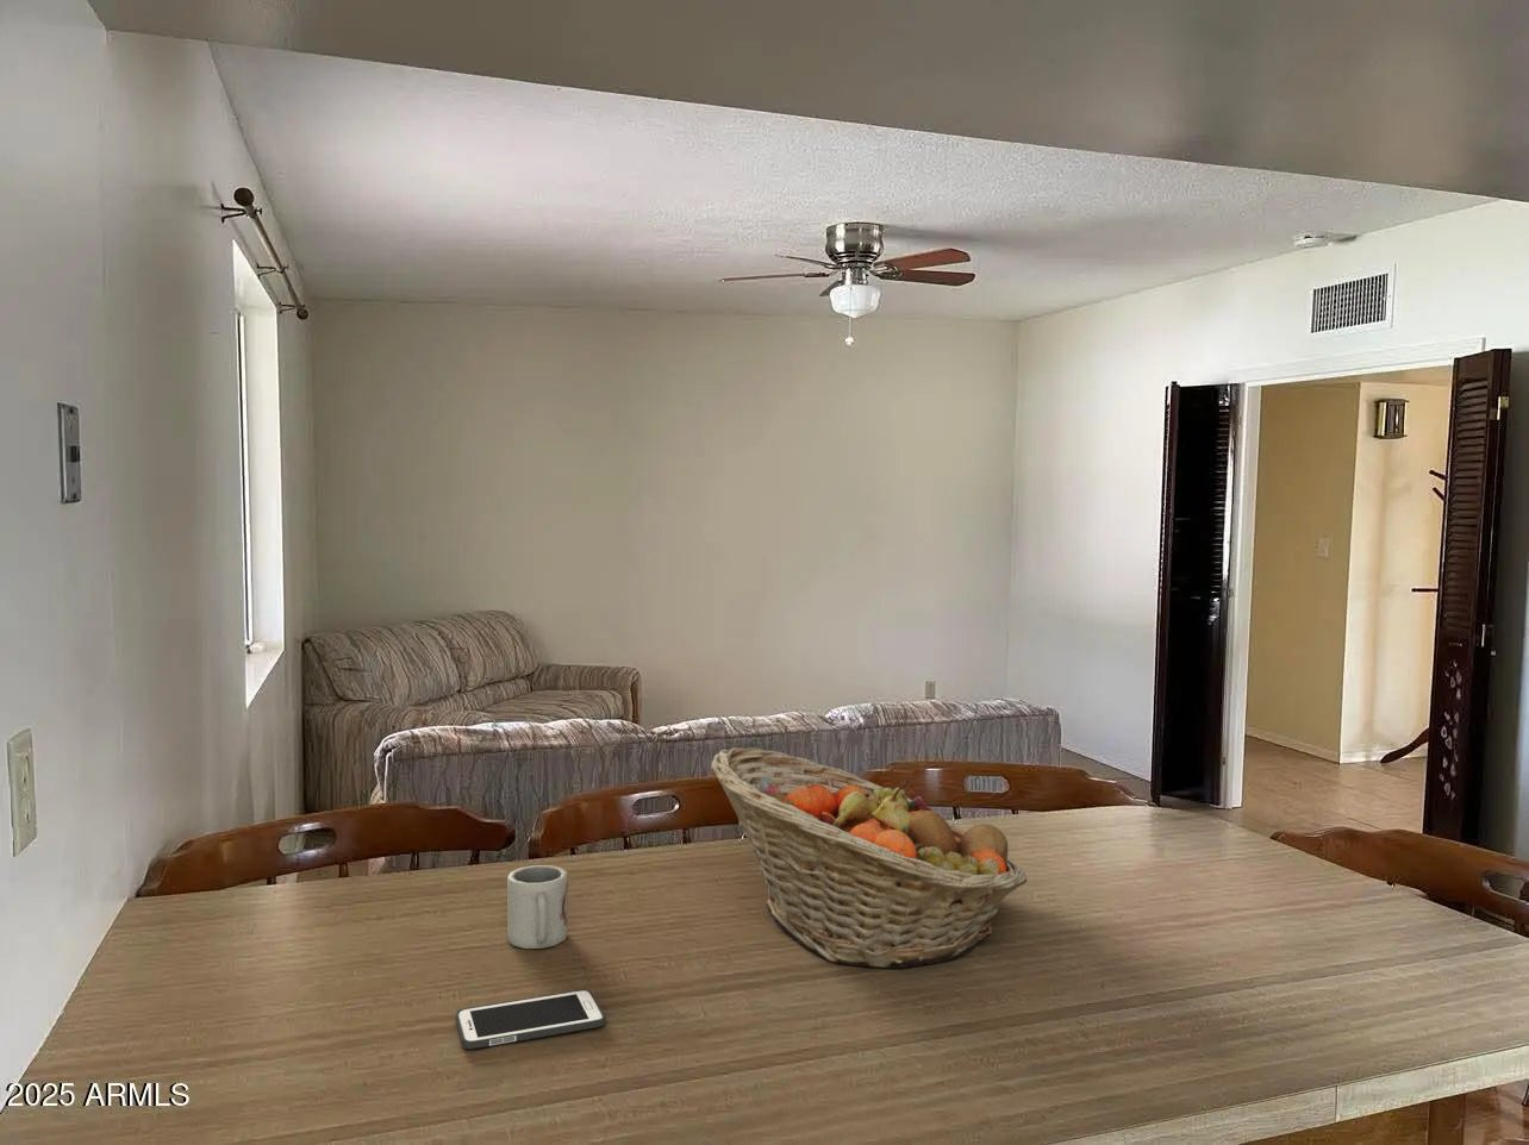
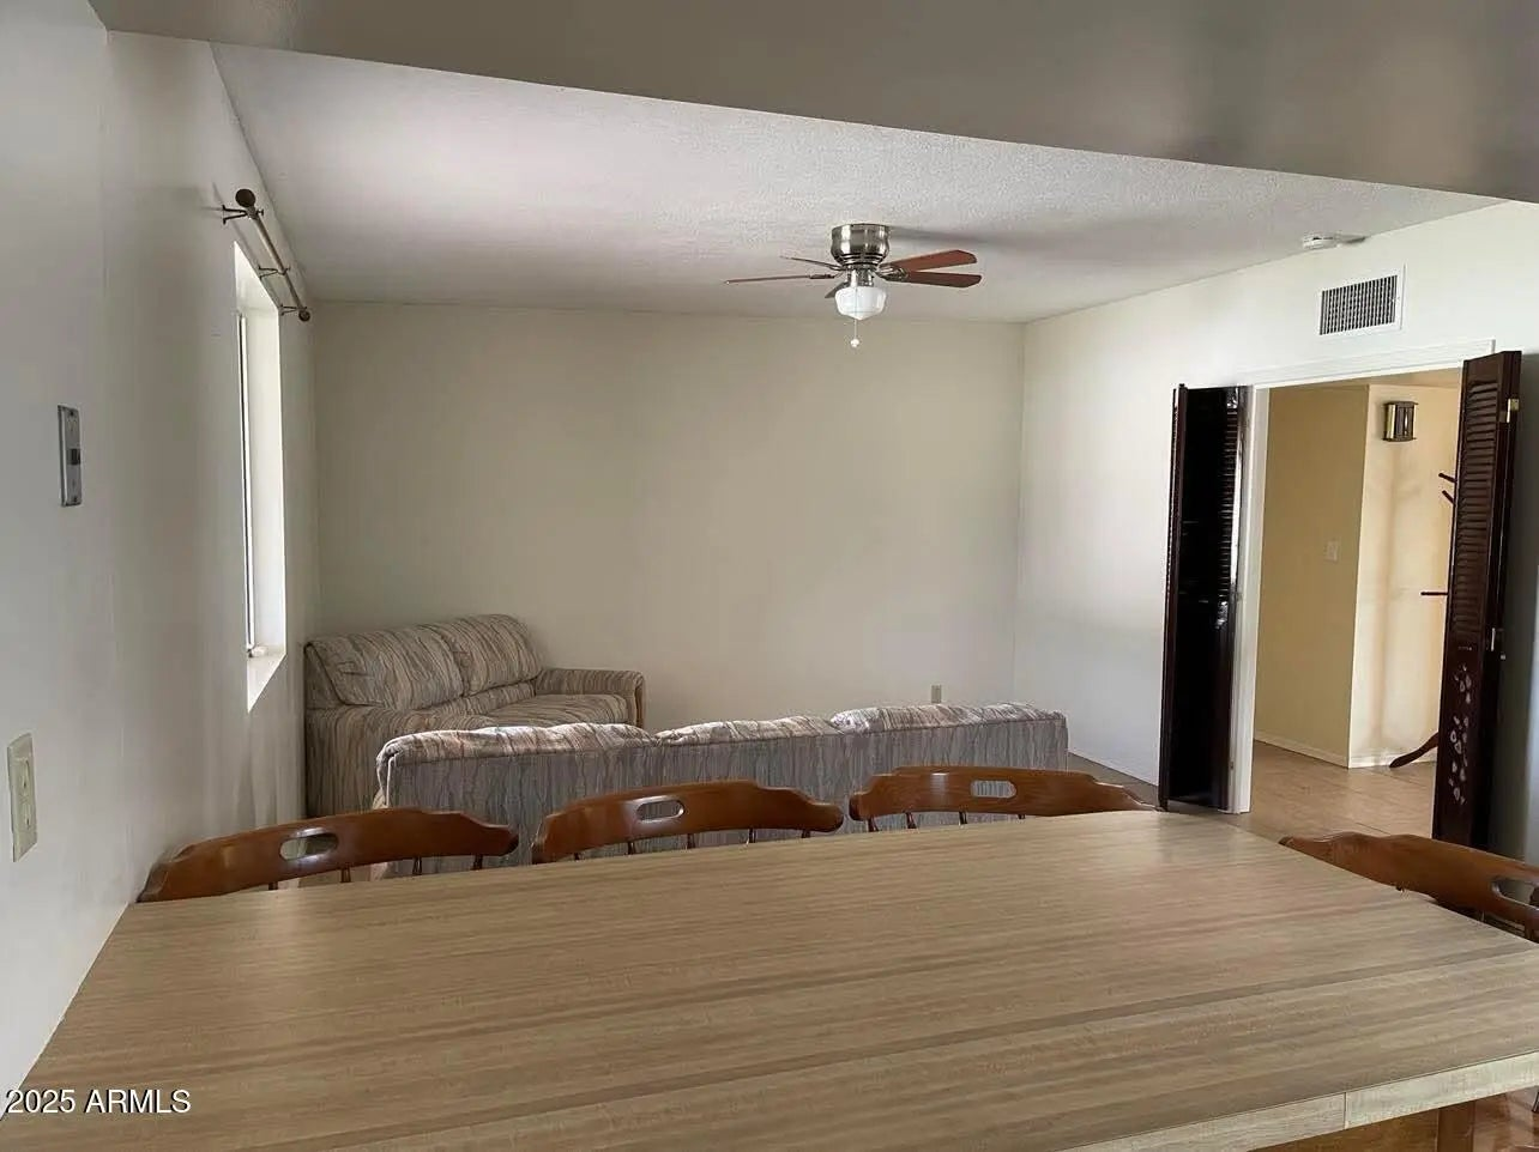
- cell phone [455,987,606,1050]
- cup [506,864,569,950]
- fruit basket [710,746,1027,971]
